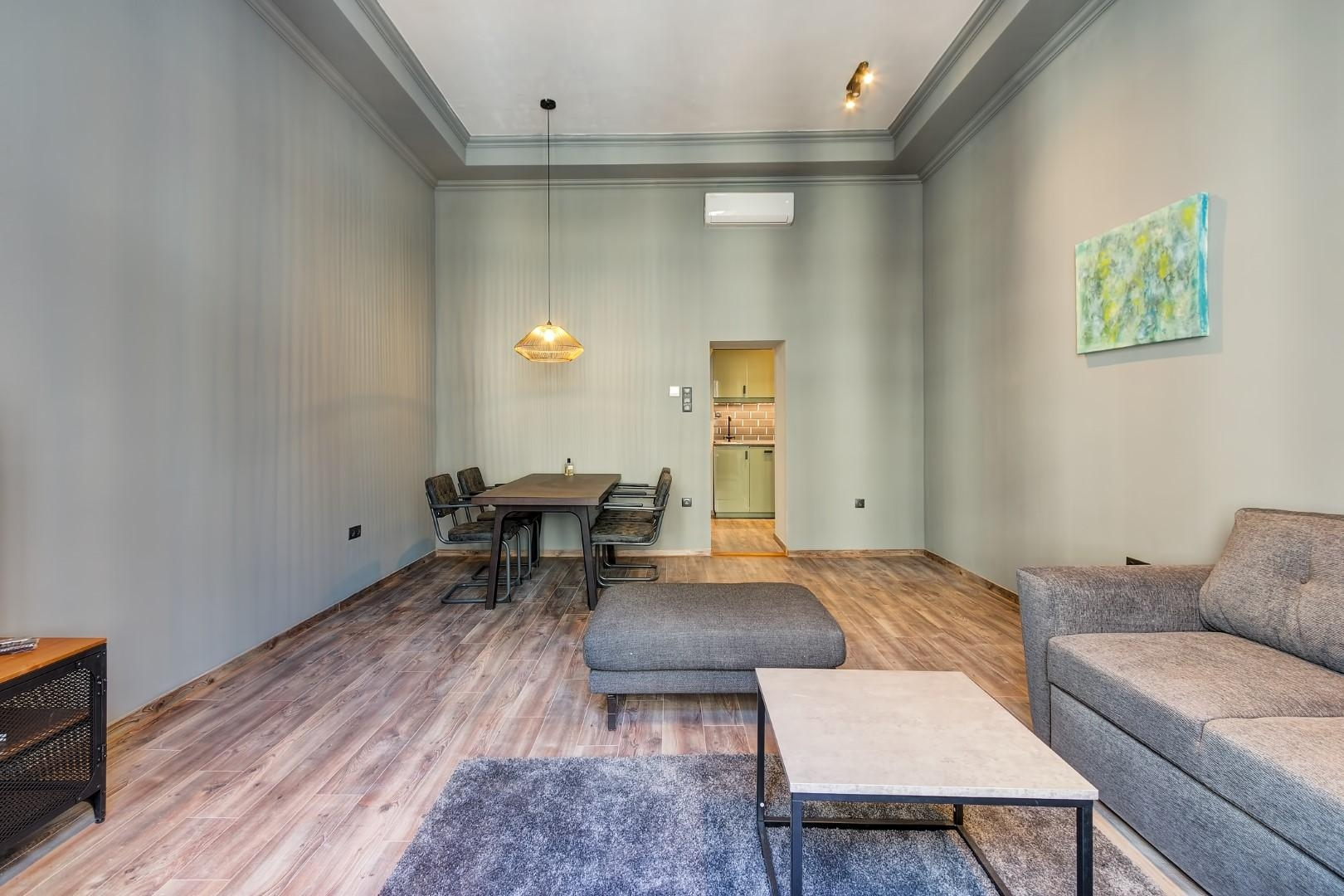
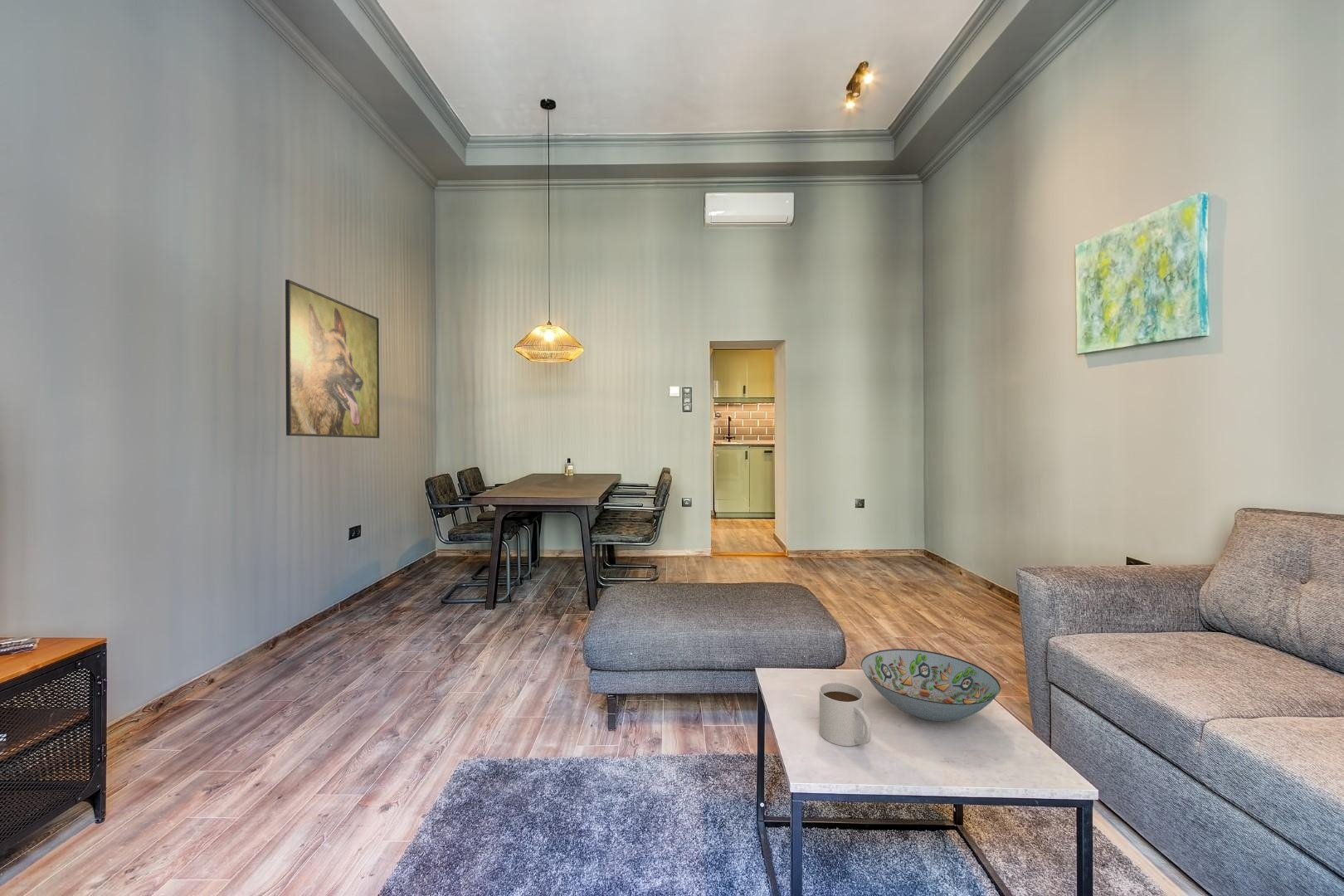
+ mug [819,682,872,747]
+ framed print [285,279,380,439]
+ decorative bowl [860,648,1001,722]
